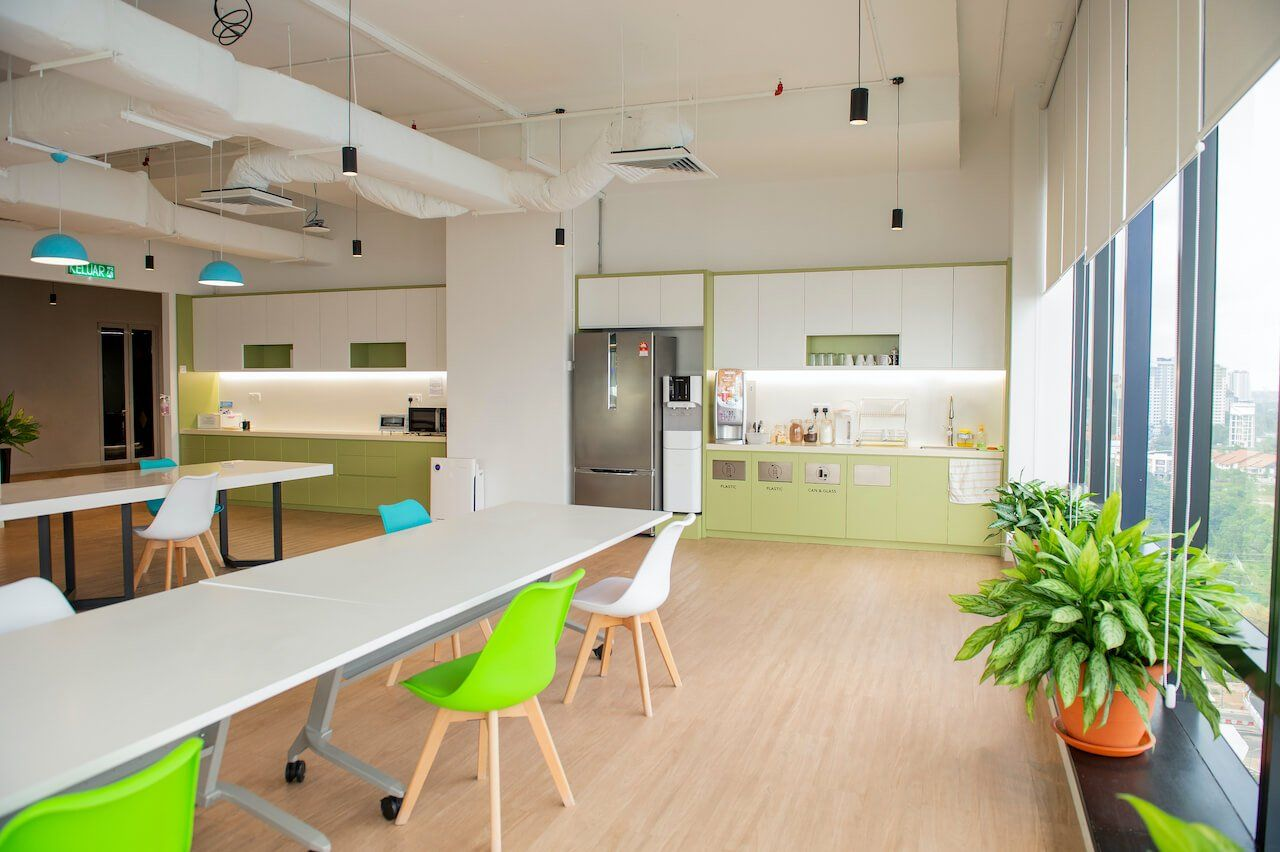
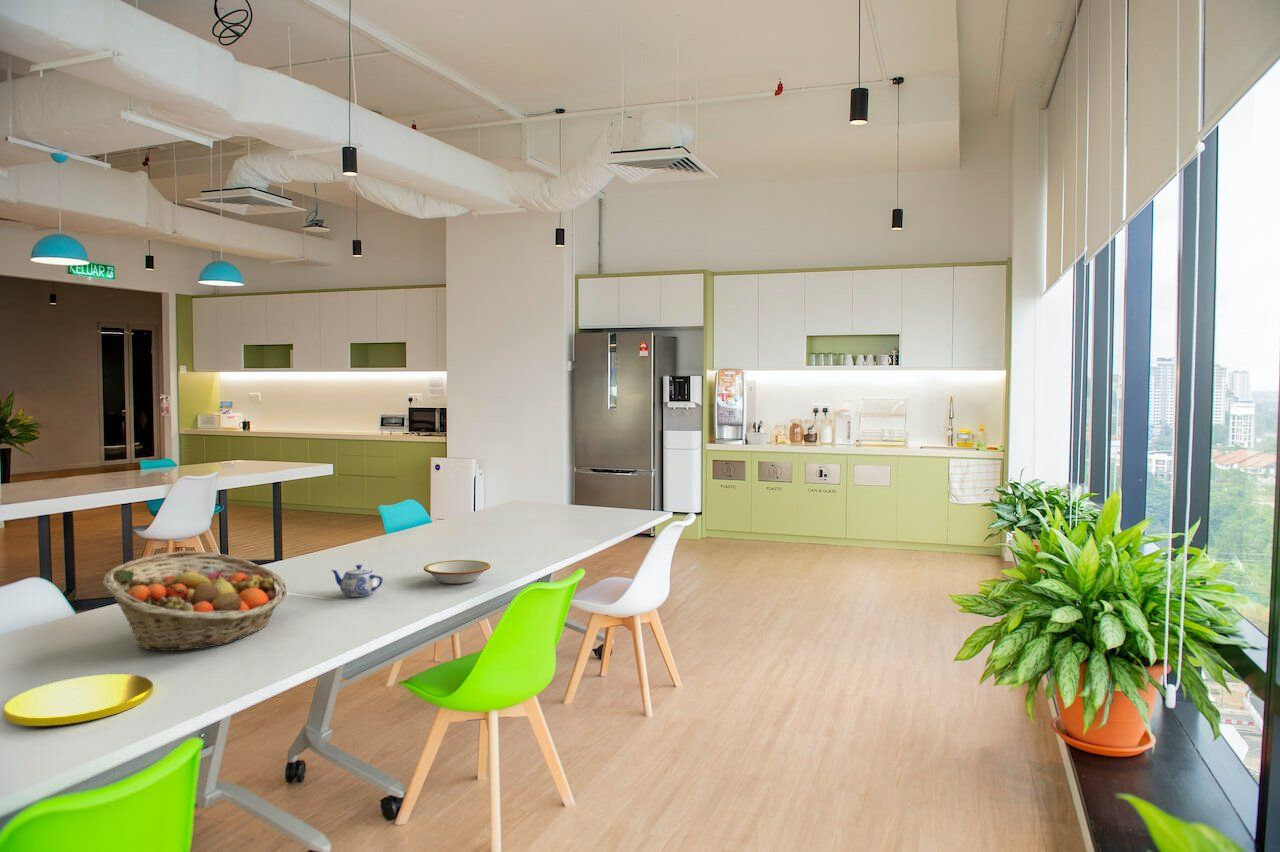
+ plate [2,673,154,727]
+ bowl [423,559,492,585]
+ teapot [330,564,384,598]
+ fruit basket [102,550,288,652]
